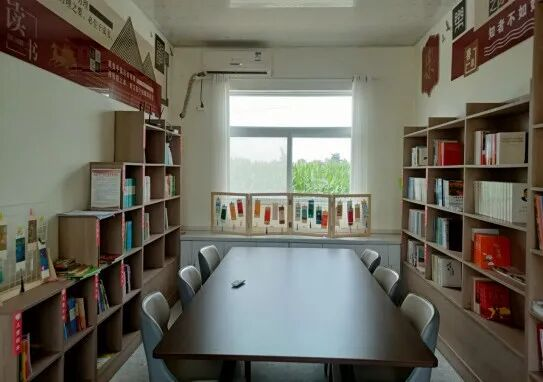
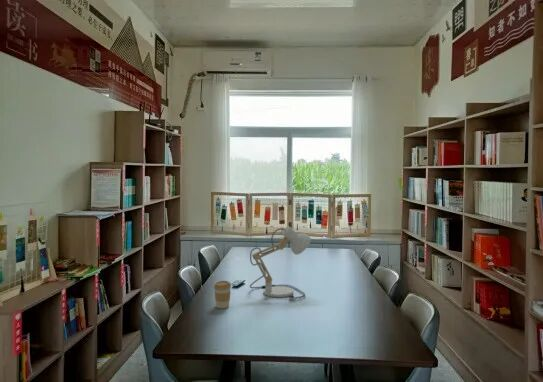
+ coffee cup [213,280,232,309]
+ desk lamp [249,225,312,301]
